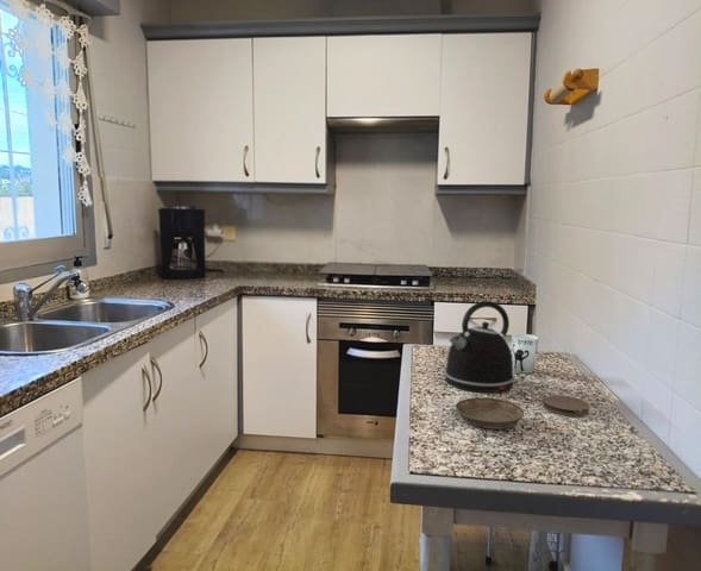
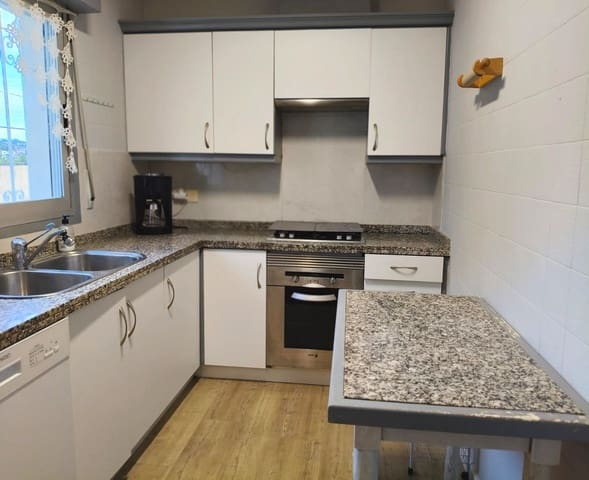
- cup [511,333,540,375]
- kettle [444,300,515,394]
- coaster [543,395,590,418]
- saucer [455,396,525,429]
